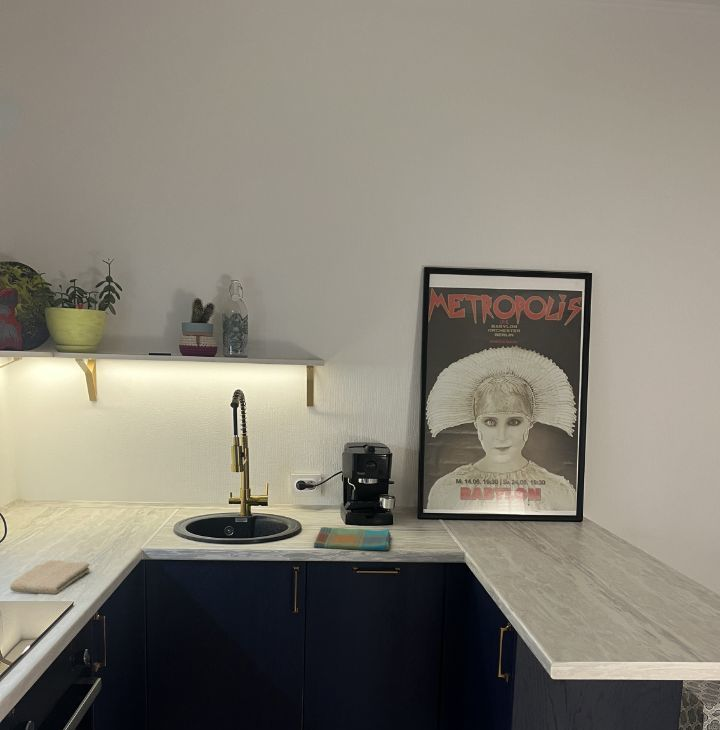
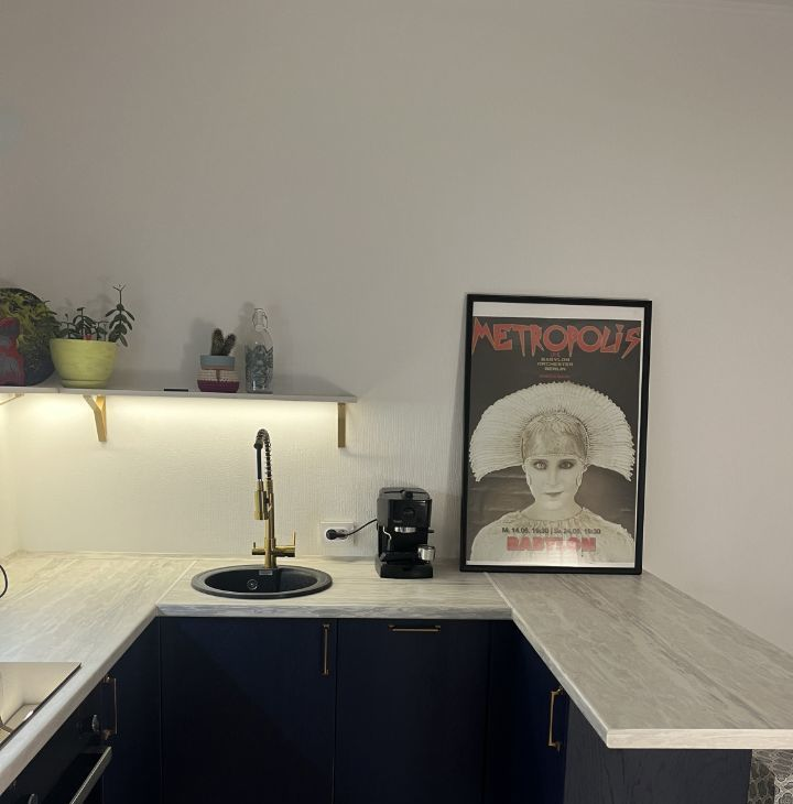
- dish towel [313,526,392,552]
- washcloth [9,559,90,595]
